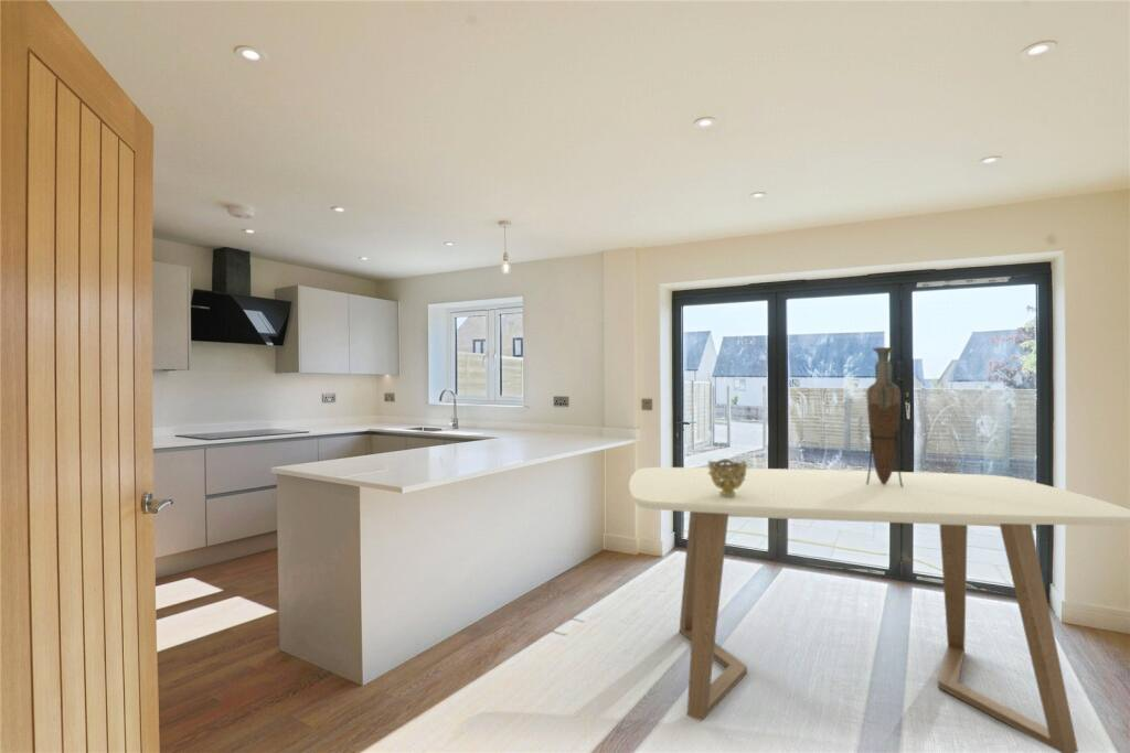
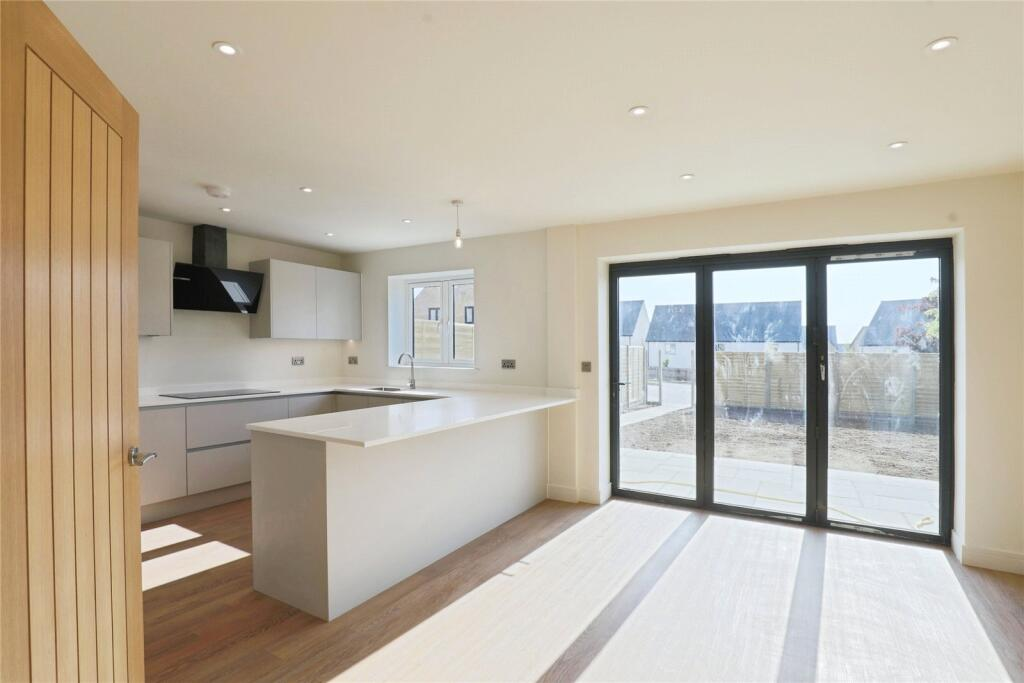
- vase [866,346,903,487]
- dining table [628,466,1130,753]
- decorative bowl [707,458,748,497]
